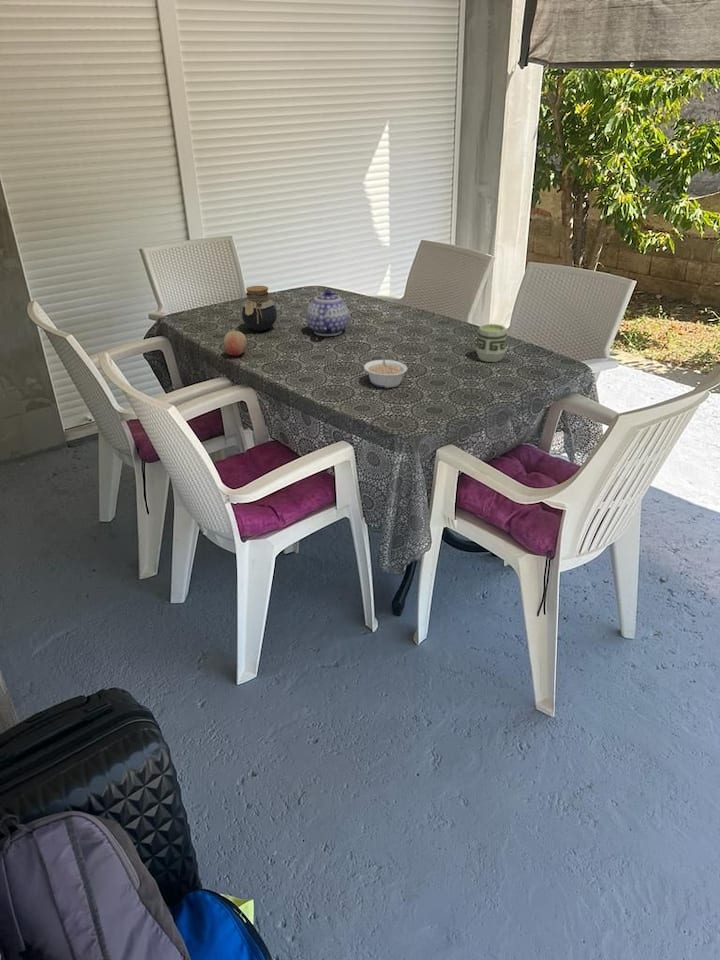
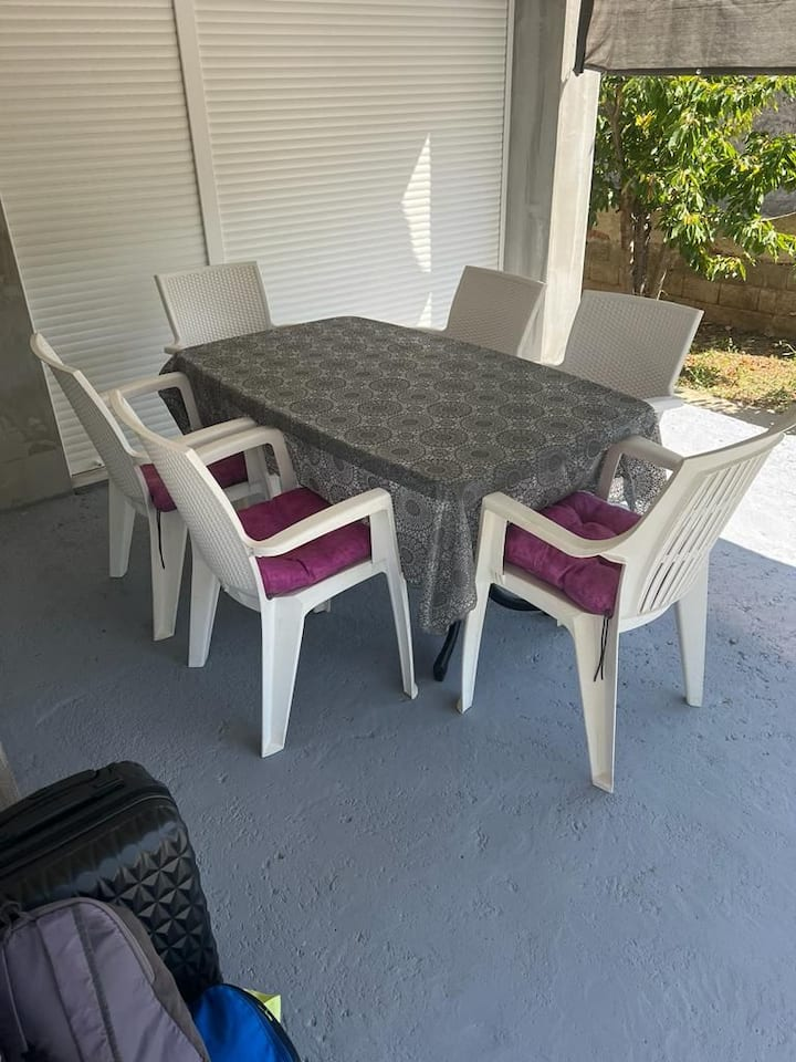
- teapot [306,289,350,337]
- fruit [222,330,248,357]
- jar [241,285,278,332]
- cup [474,323,508,363]
- legume [363,352,408,389]
